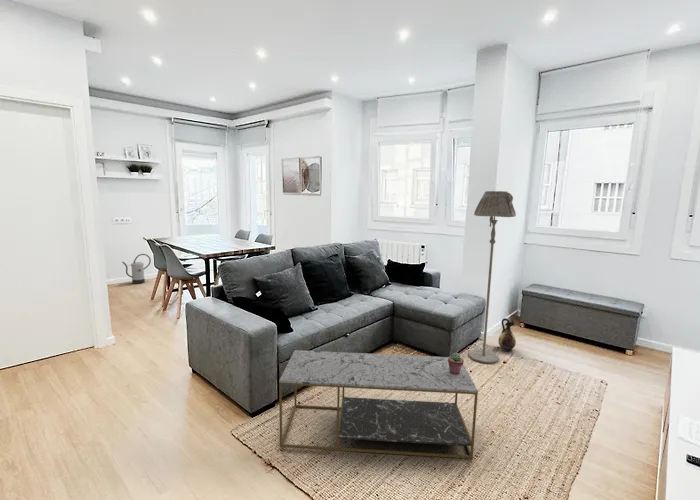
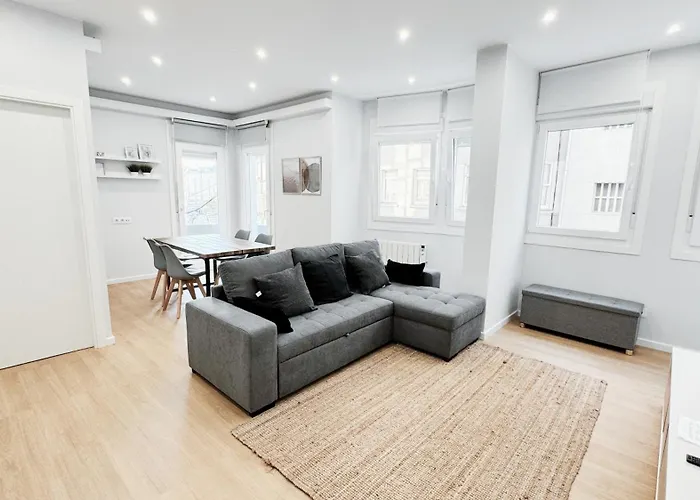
- ceramic jug [497,317,517,352]
- watering can [121,253,152,285]
- floor lamp [468,190,517,364]
- coffee table [278,349,479,460]
- potted succulent [448,352,465,375]
